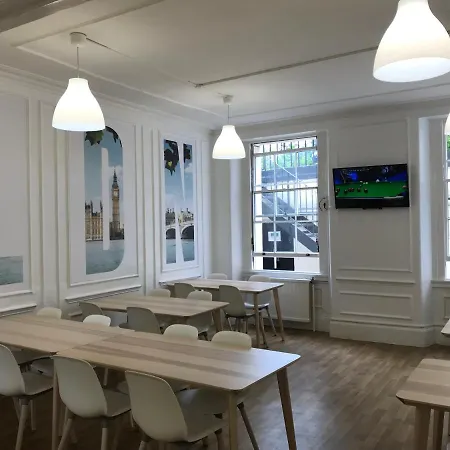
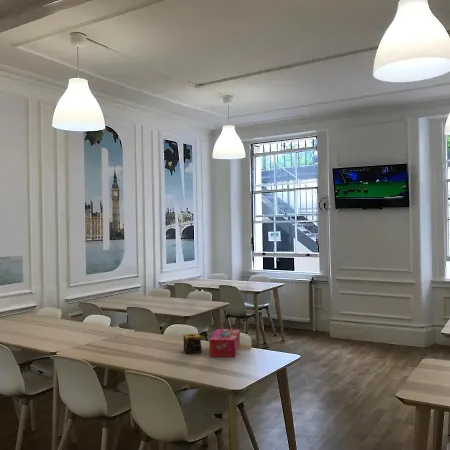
+ tissue box [208,328,241,358]
+ candle [182,332,203,355]
